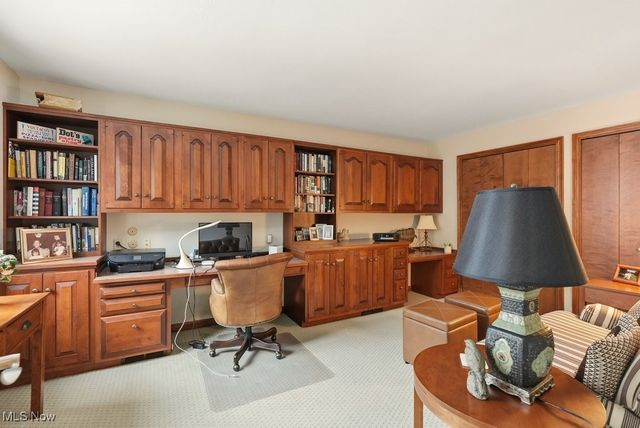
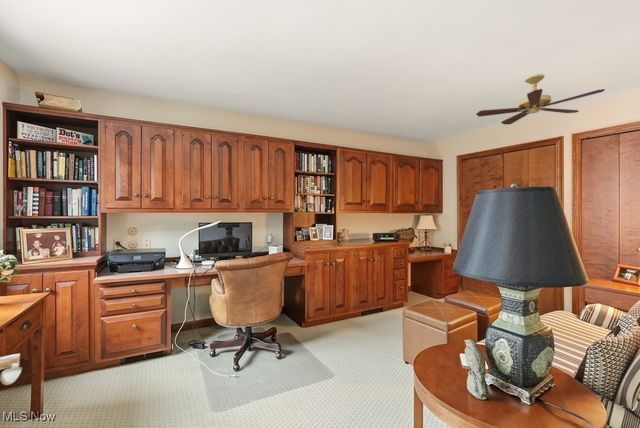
+ ceiling fan [475,73,606,125]
